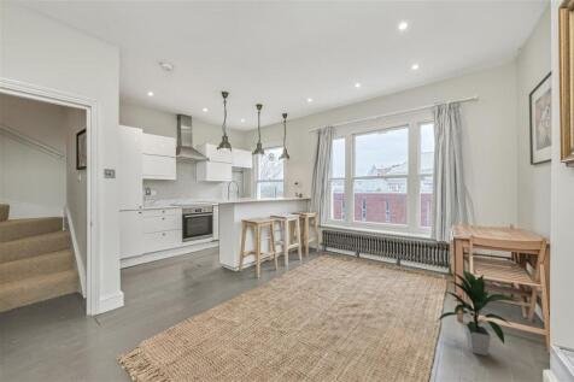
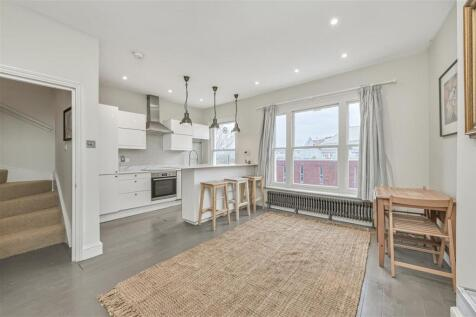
- indoor plant [437,269,523,357]
